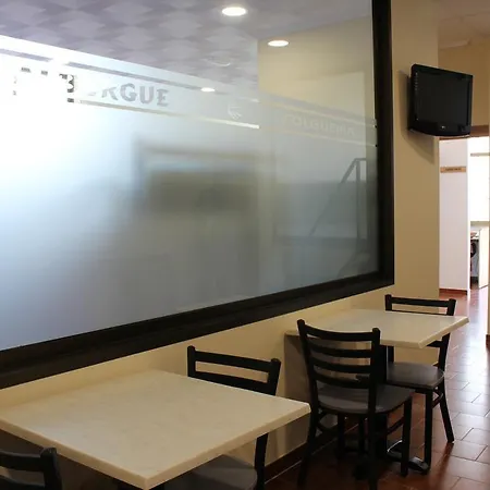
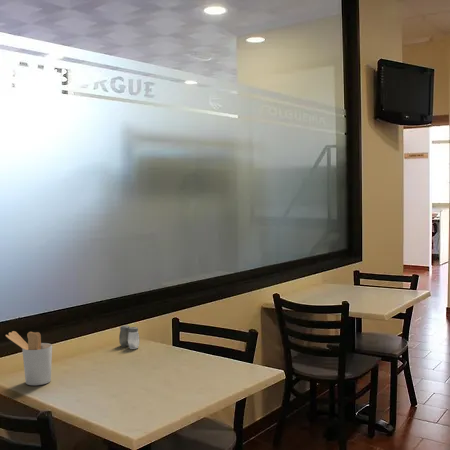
+ salt and pepper shaker [118,325,141,350]
+ utensil holder [5,330,53,386]
